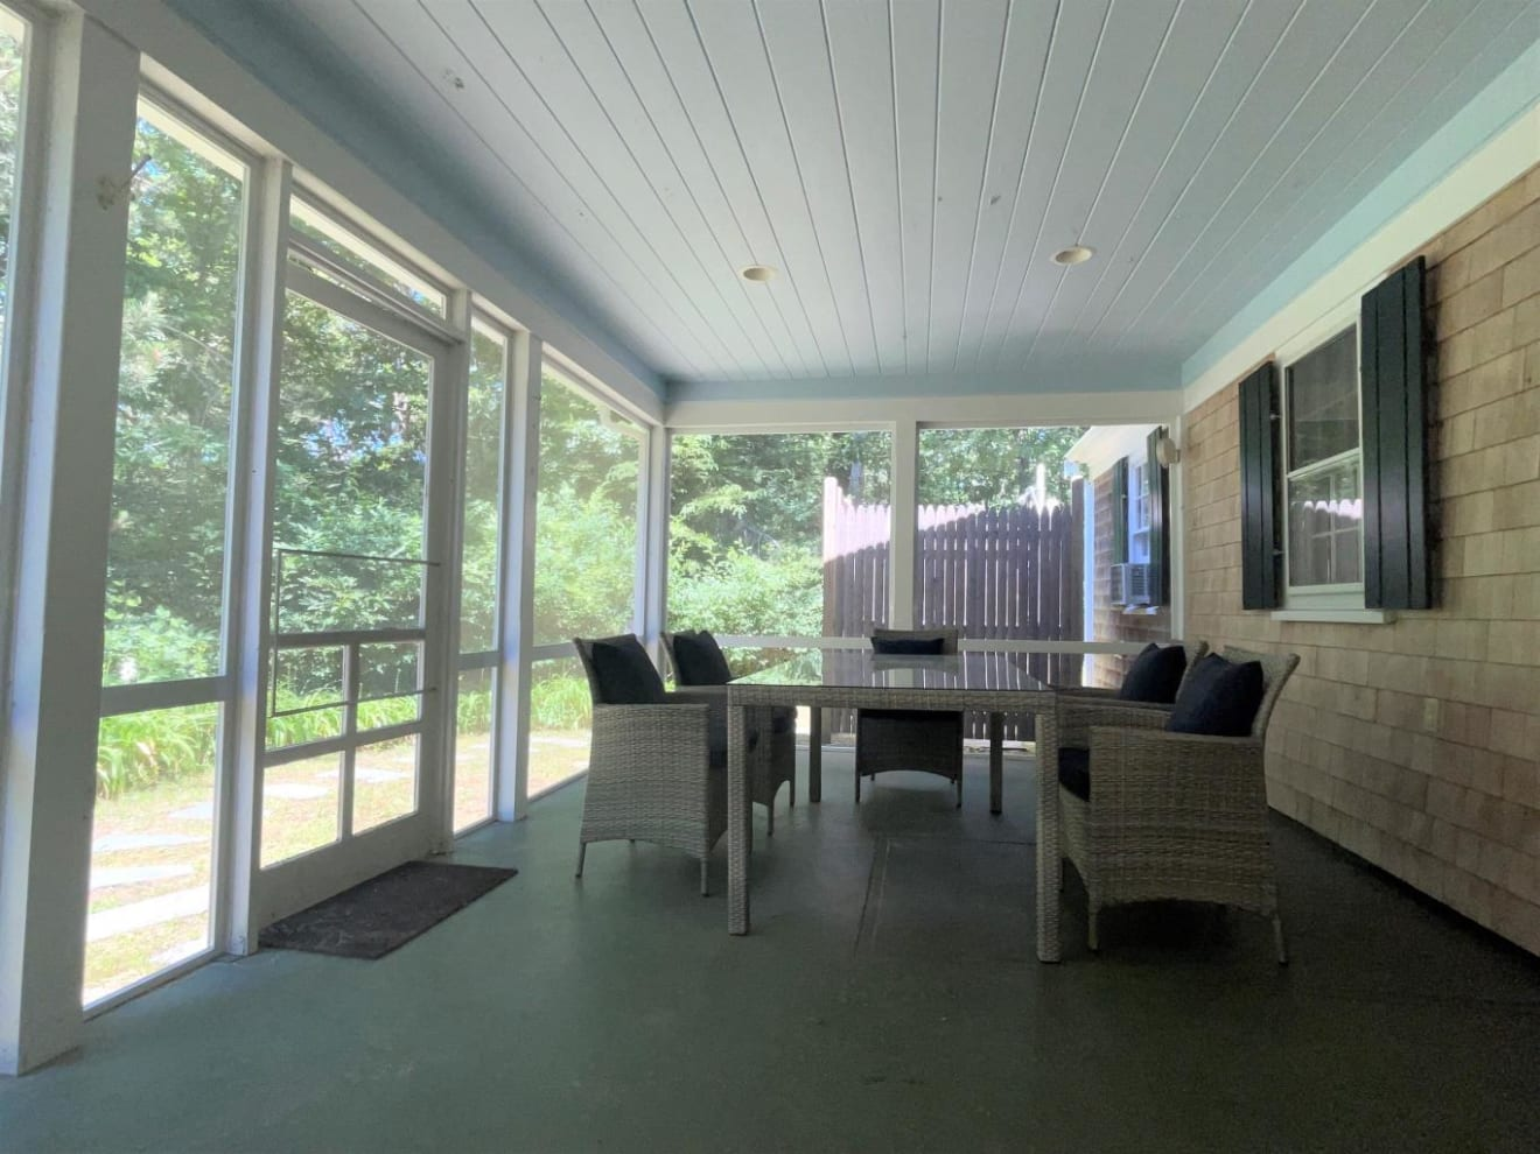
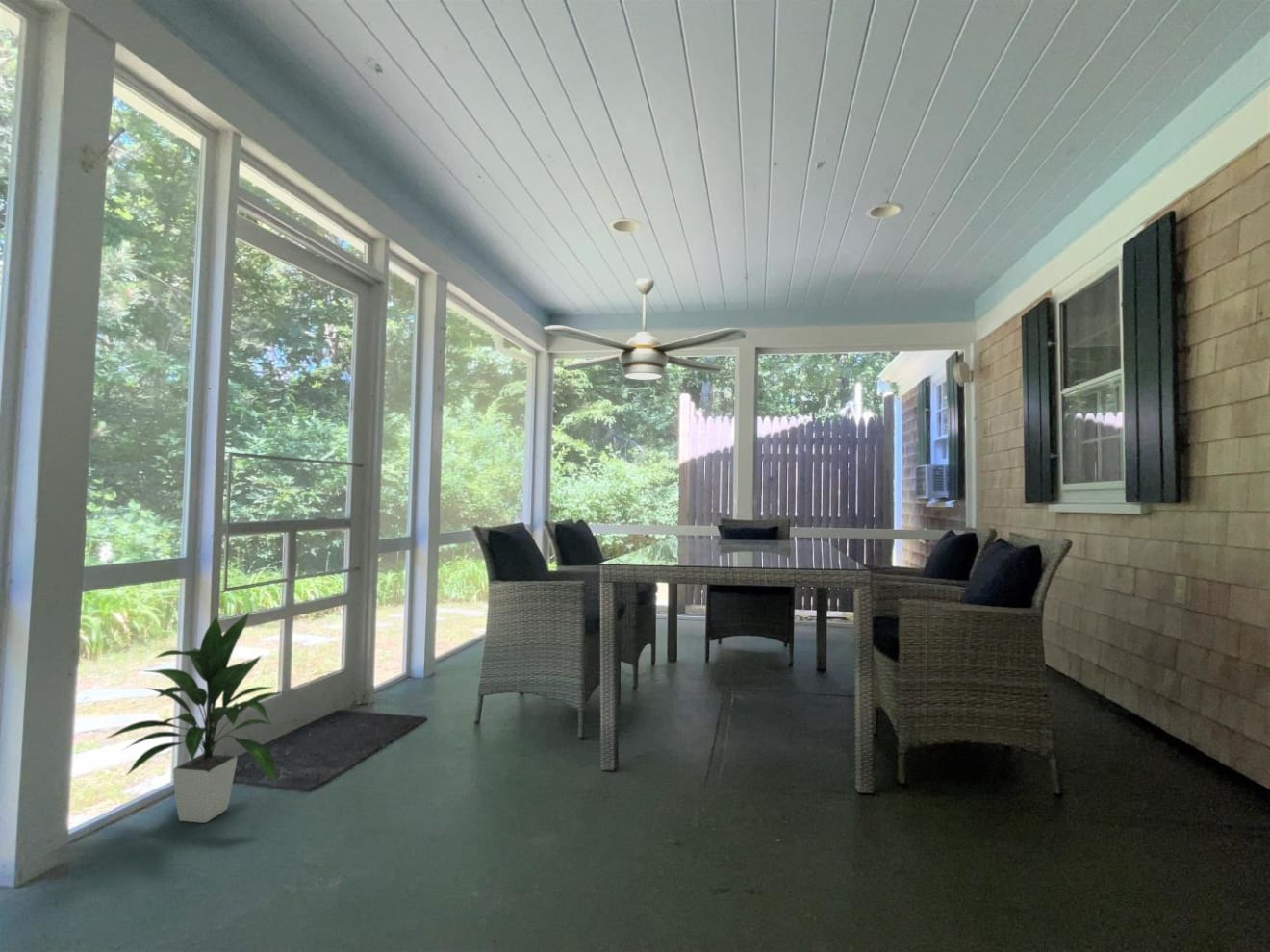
+ ceiling fan [543,277,748,382]
+ indoor plant [103,611,287,824]
